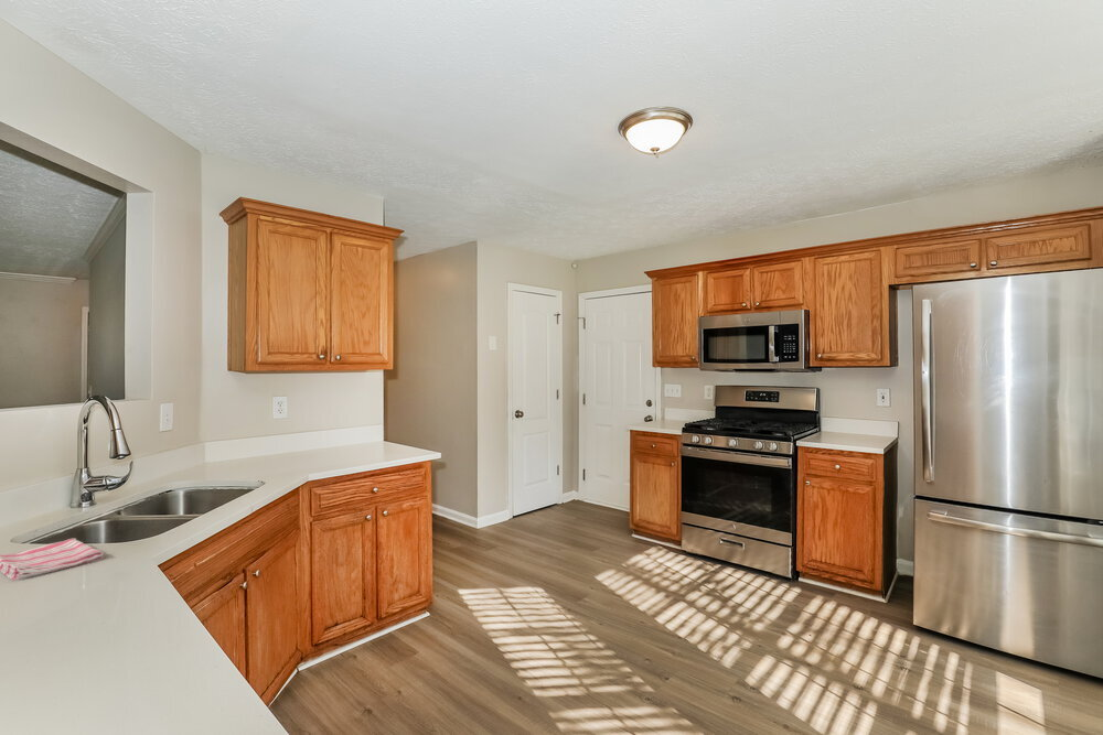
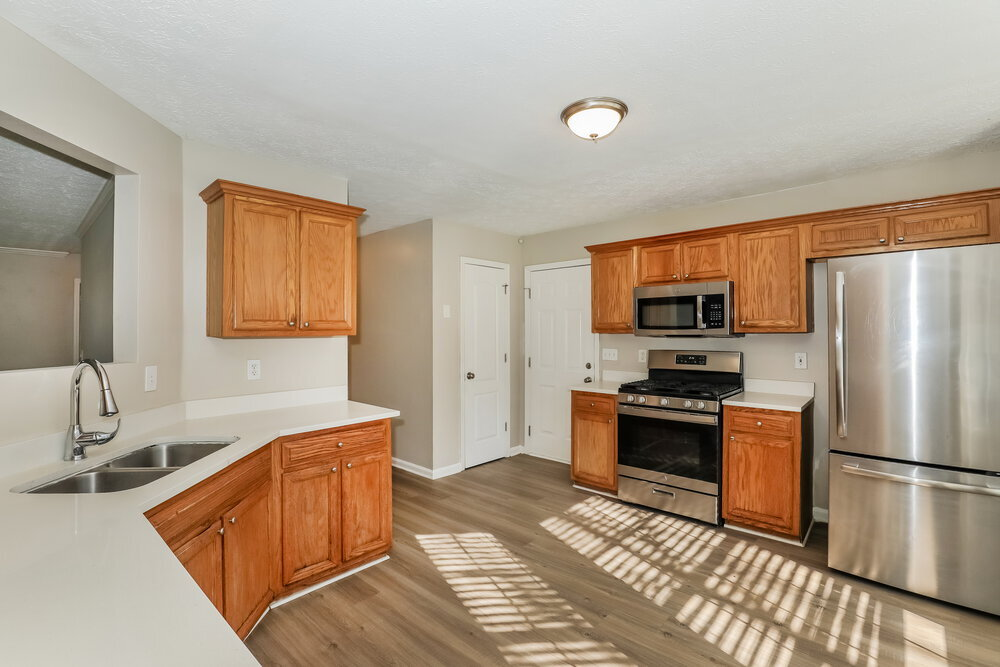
- dish towel [0,537,105,582]
